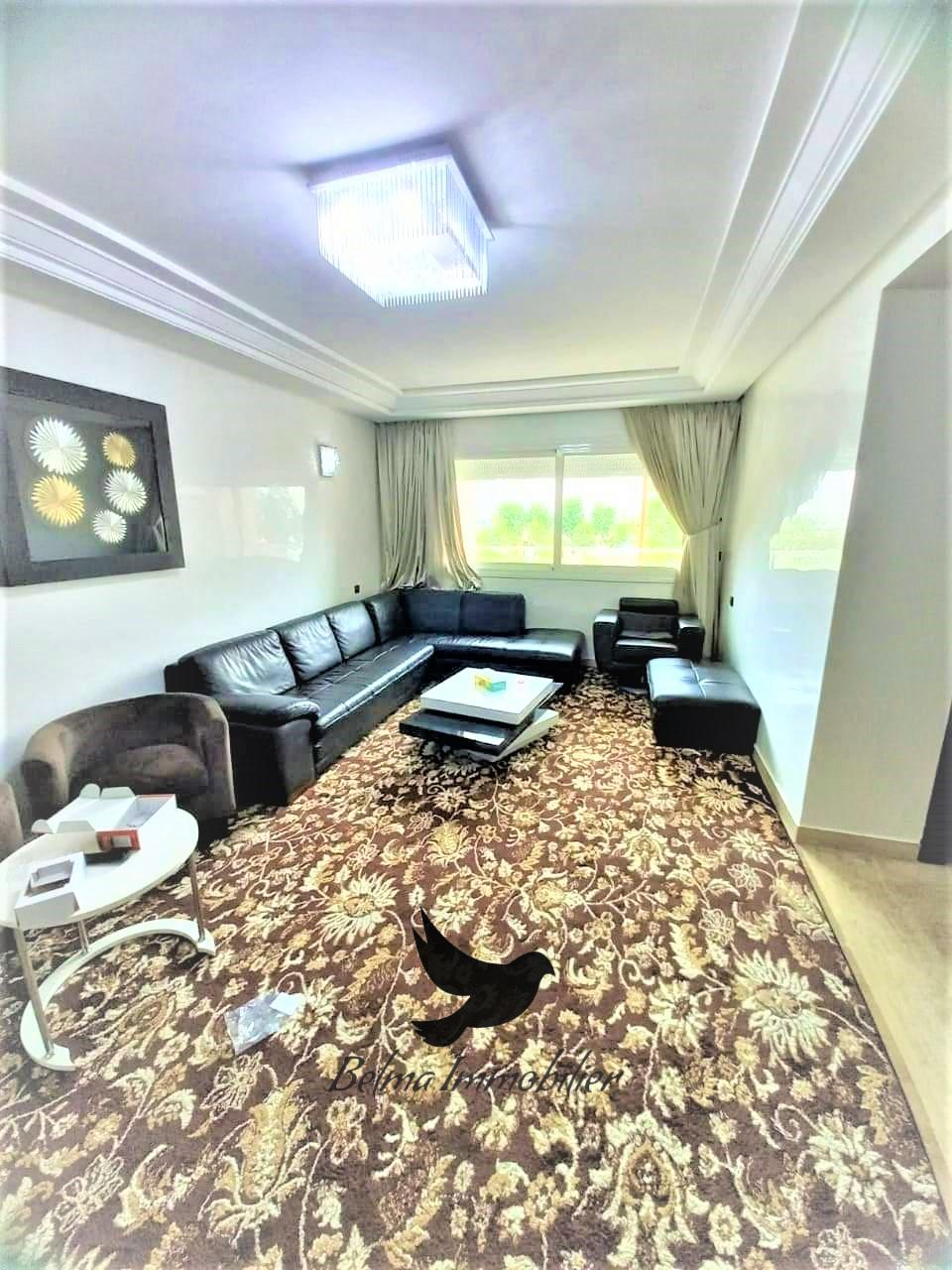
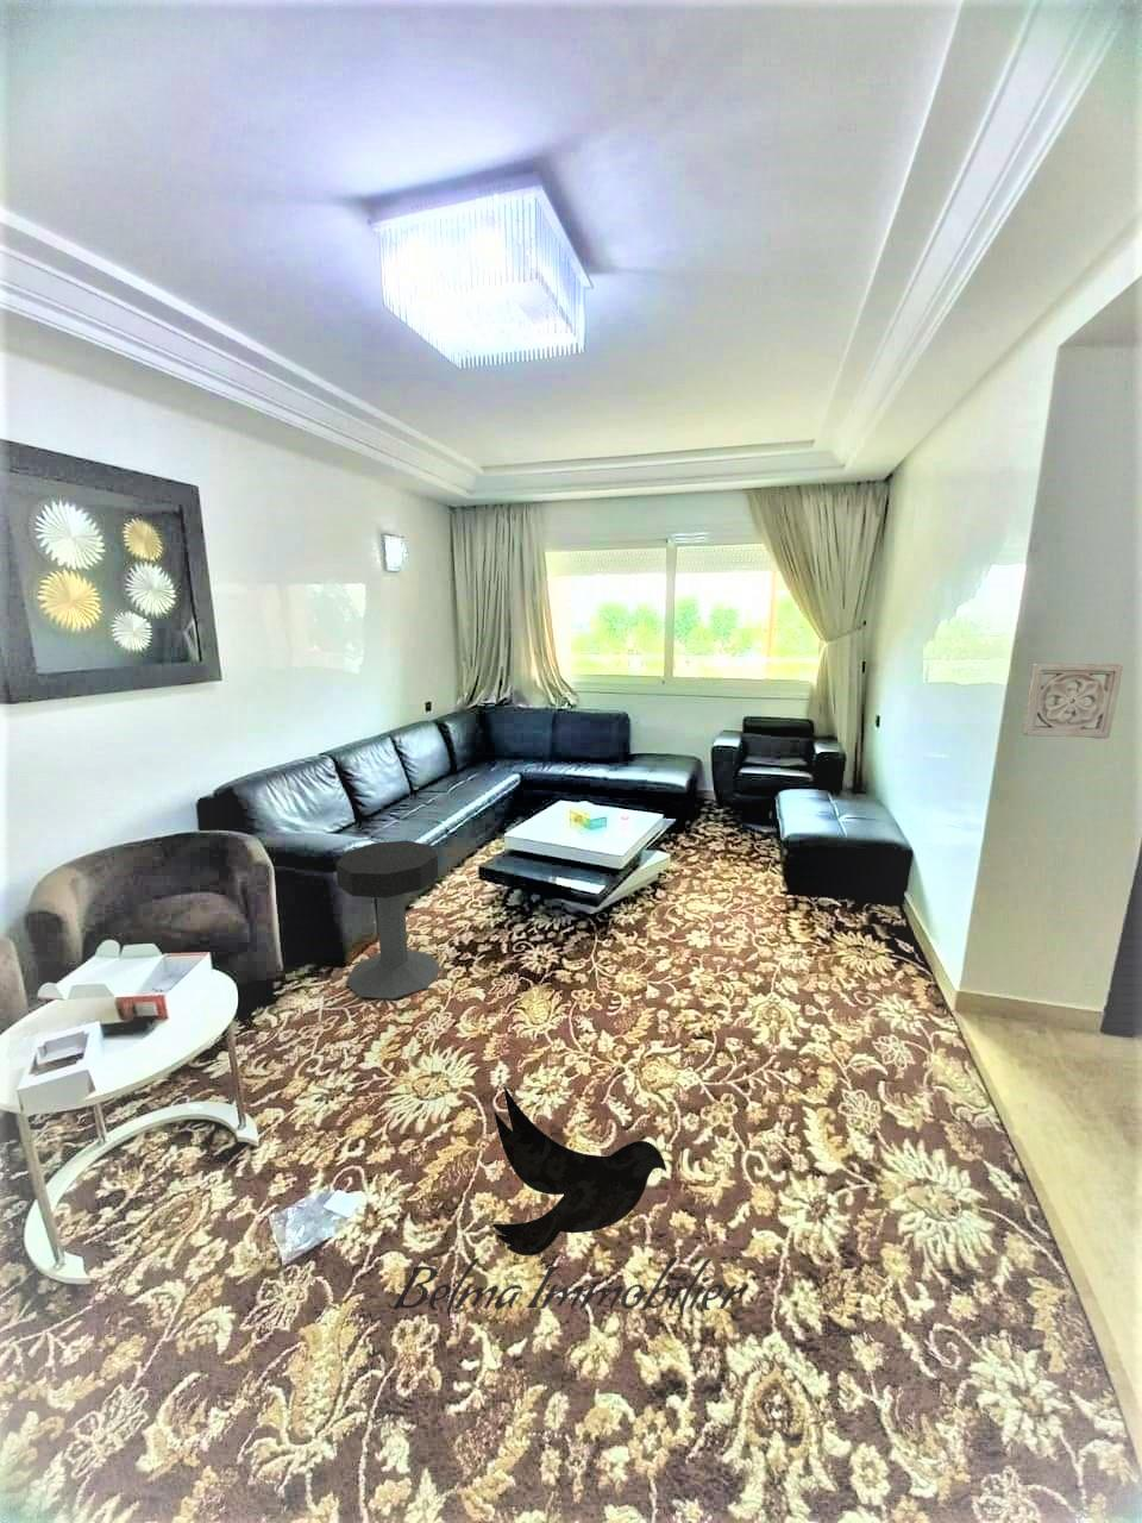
+ wall ornament [1022,662,1124,740]
+ side table [335,838,443,999]
